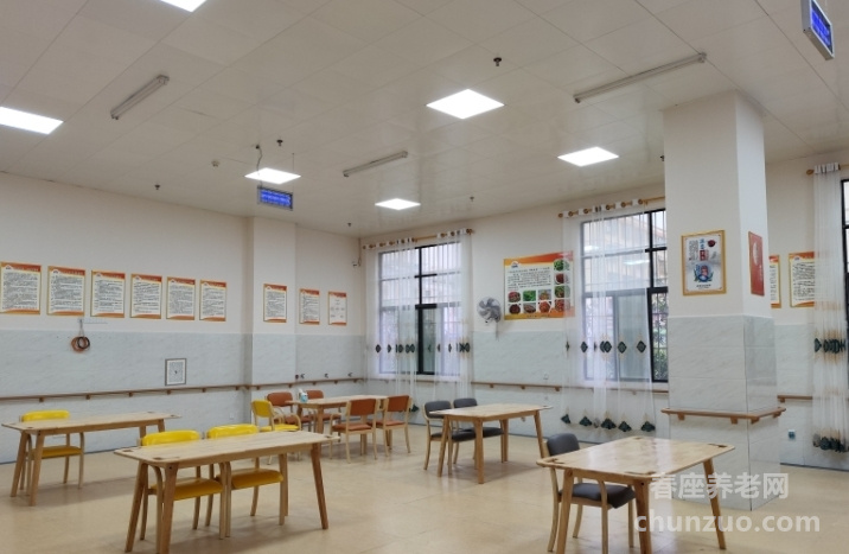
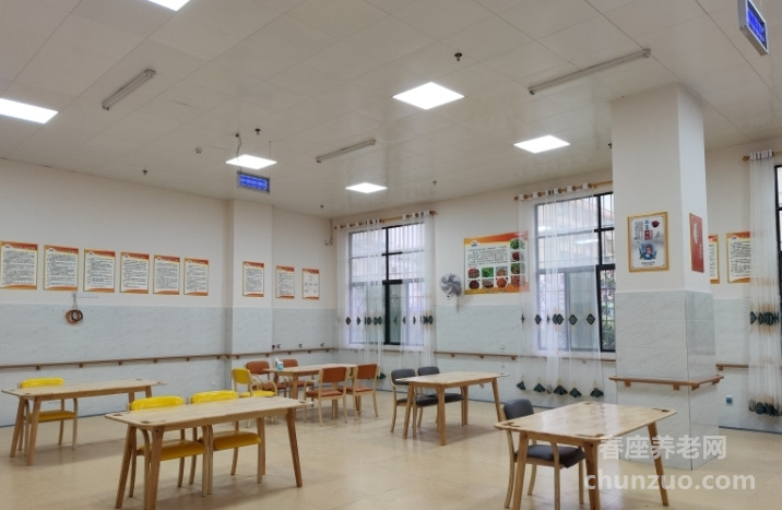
- wall art [164,357,187,388]
